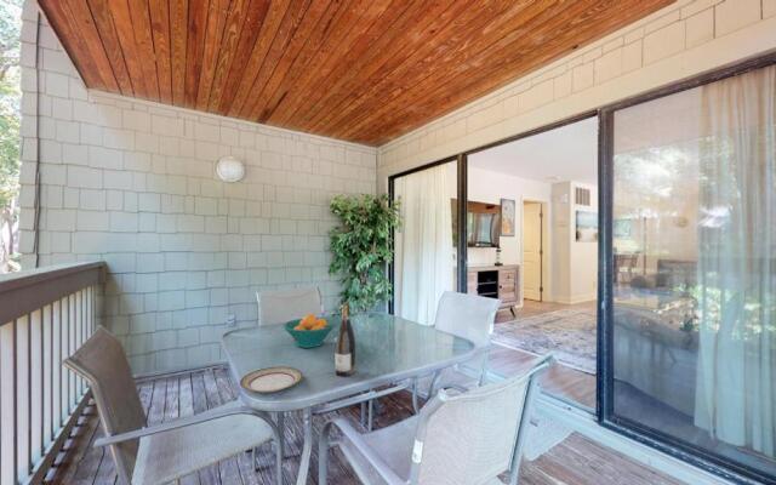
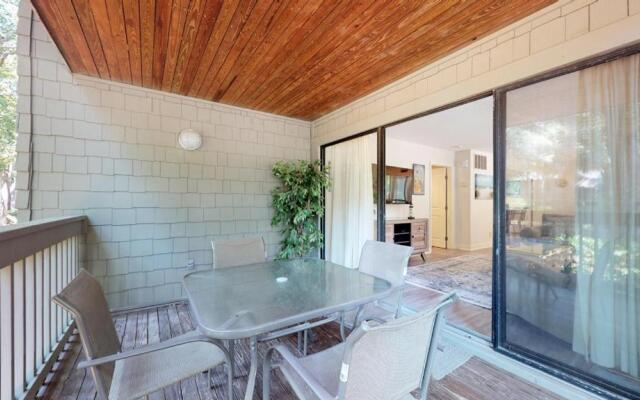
- wine bottle [333,301,356,377]
- plate [239,366,304,394]
- fruit bowl [283,313,337,349]
